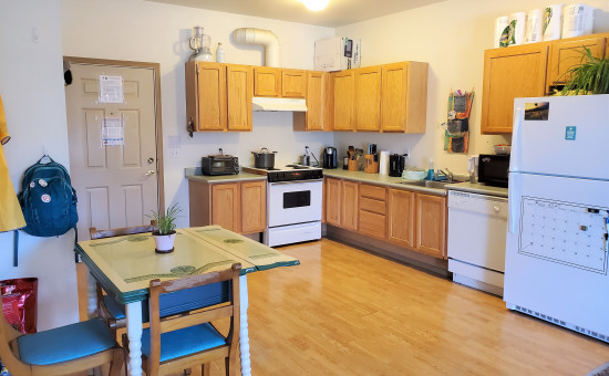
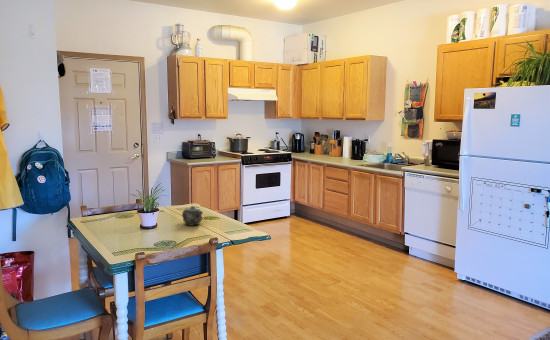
+ chinaware [181,205,204,227]
